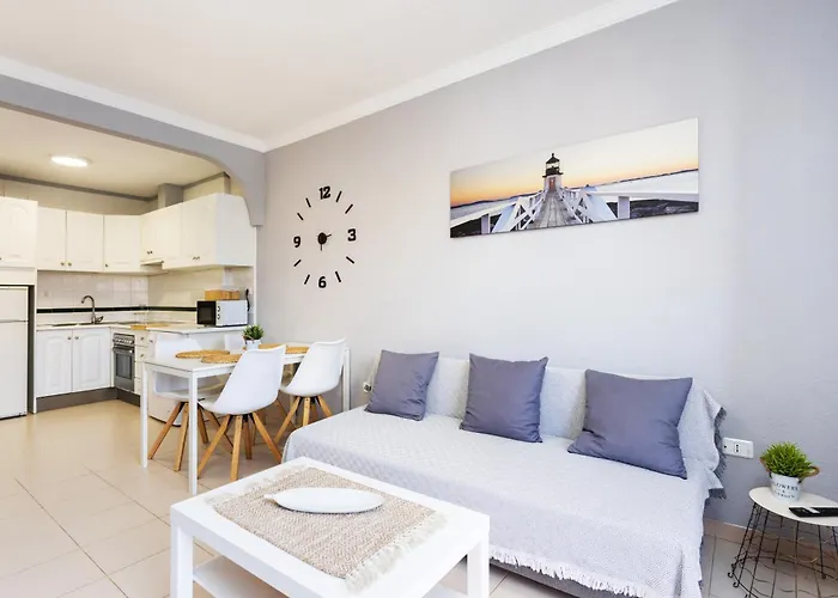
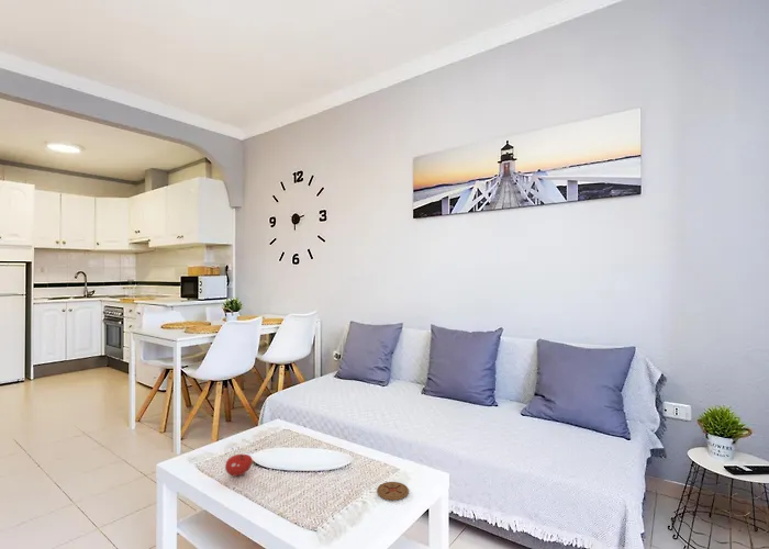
+ coaster [376,481,410,501]
+ fruit [224,453,253,478]
